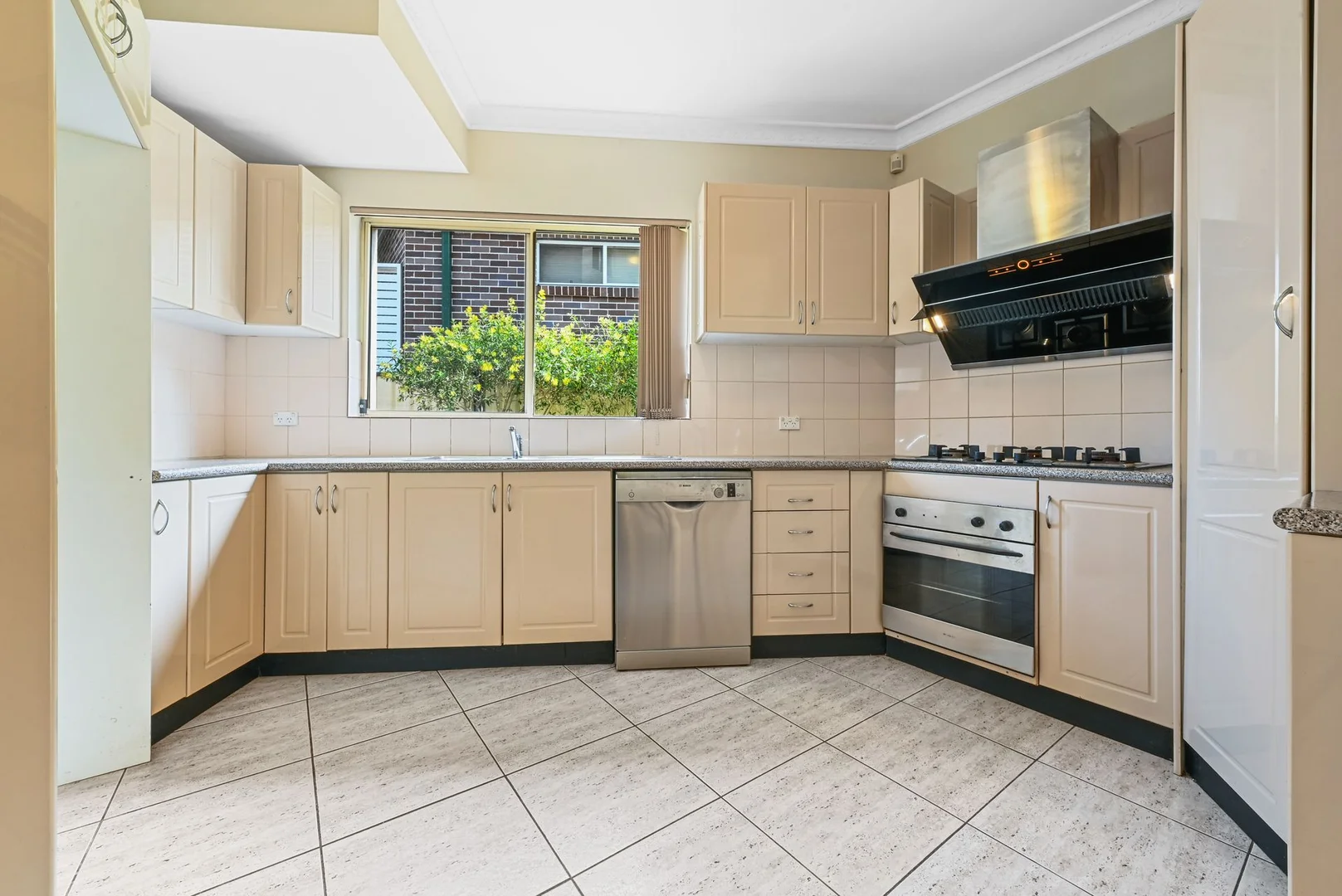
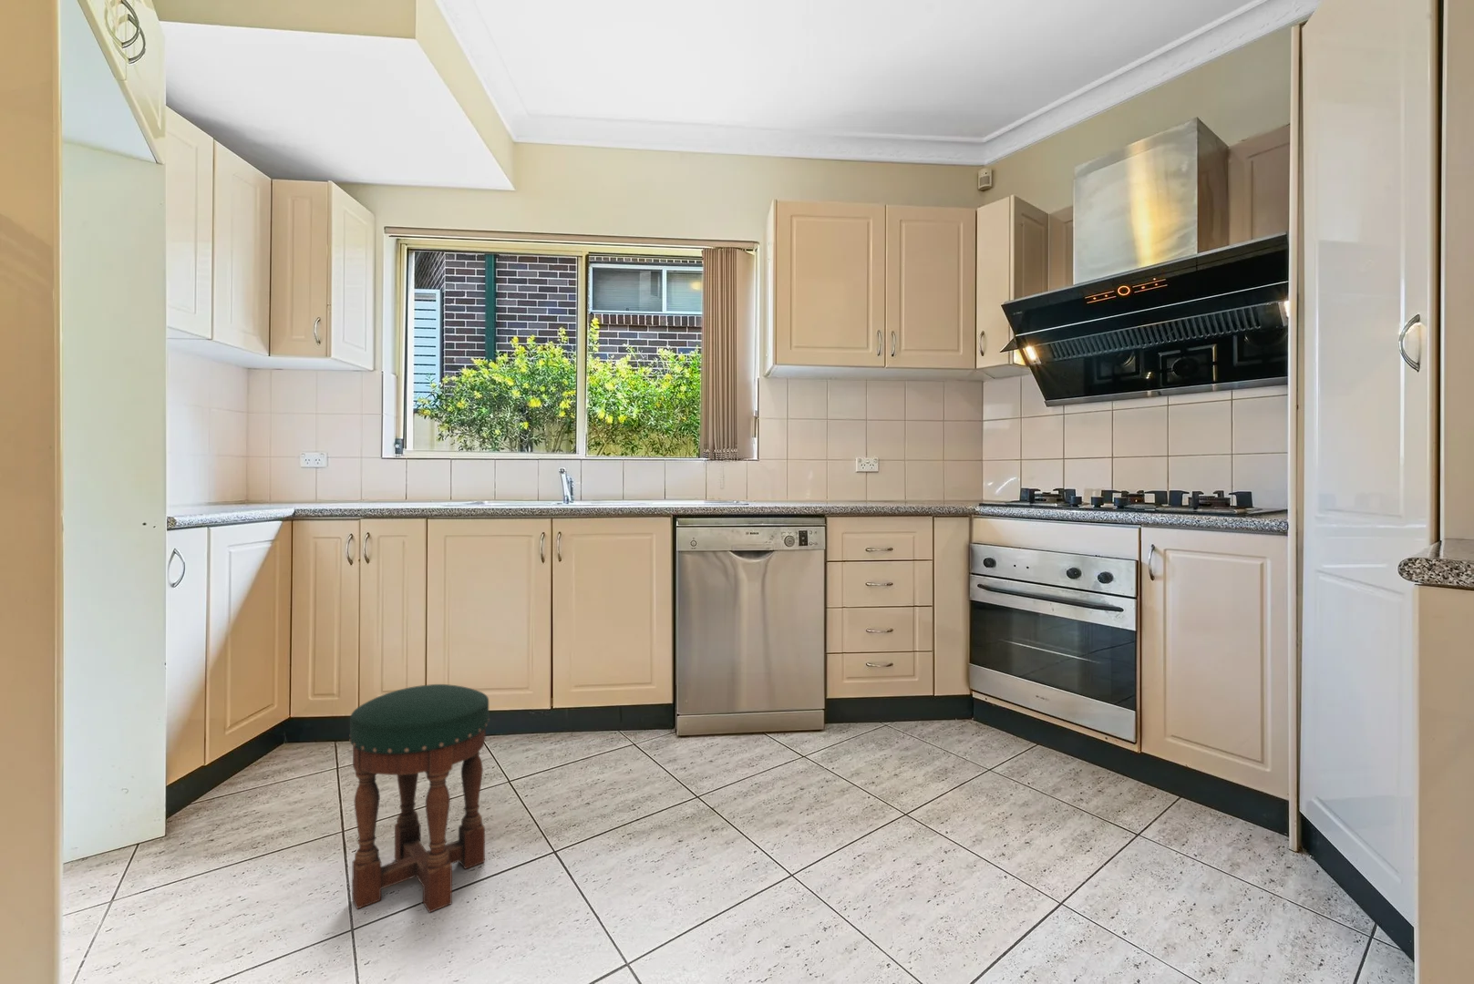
+ stool [349,683,491,914]
